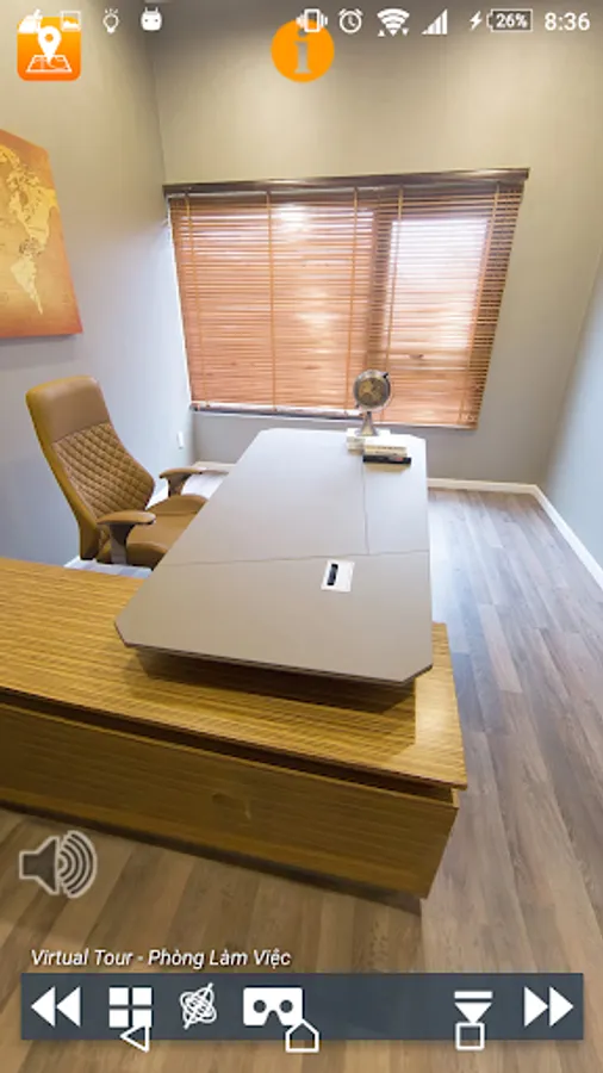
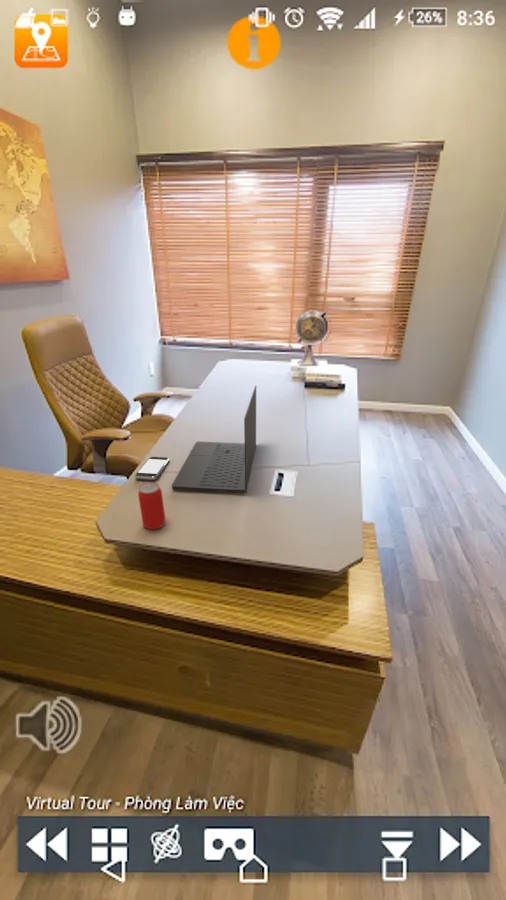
+ laptop [171,384,257,494]
+ smartphone [134,456,170,481]
+ beverage can [137,481,166,530]
